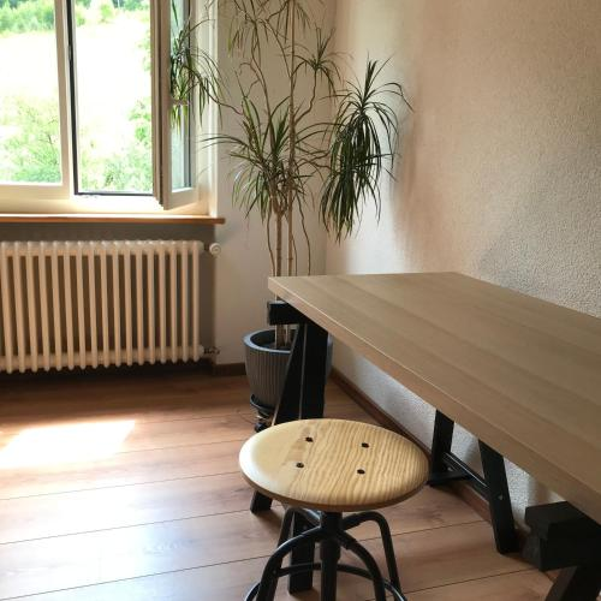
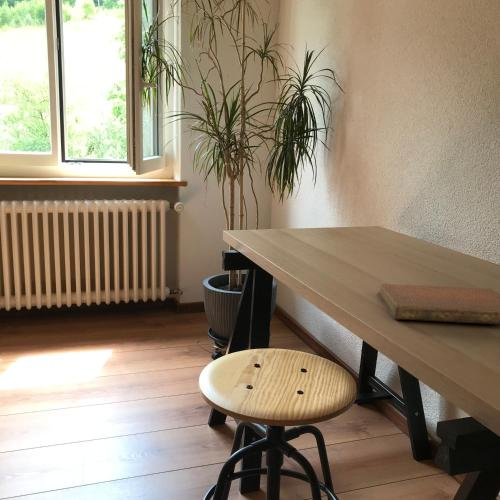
+ notebook [376,283,500,325]
